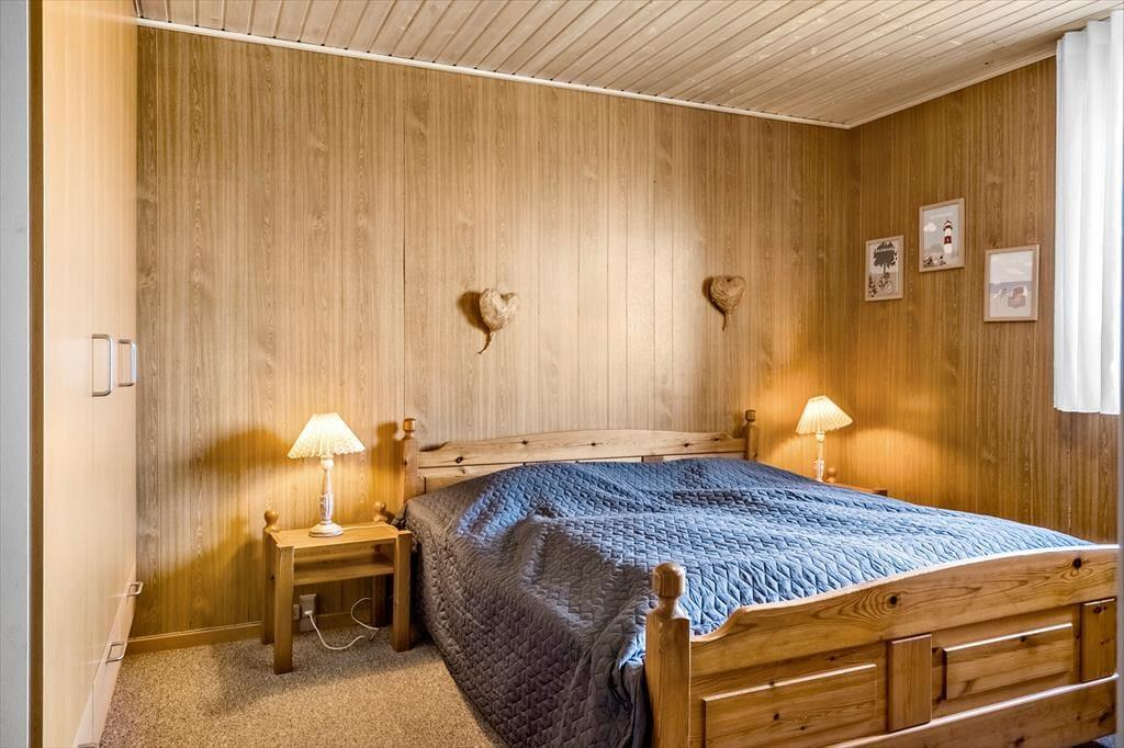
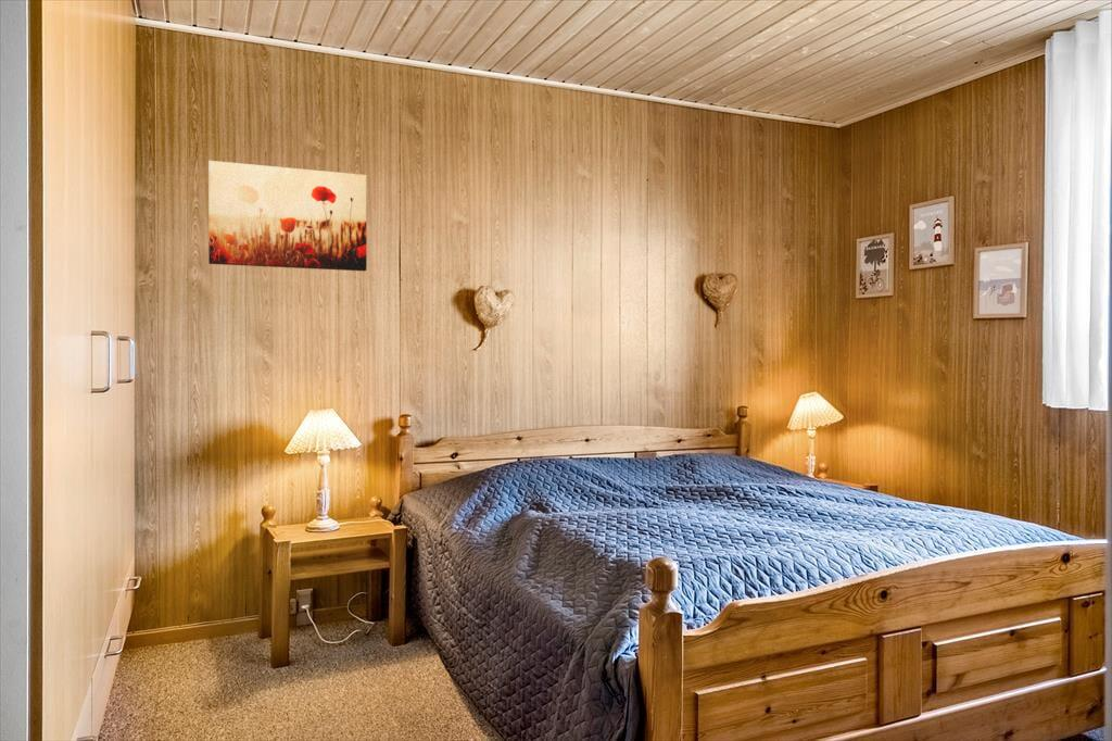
+ wall art [207,160,368,272]
